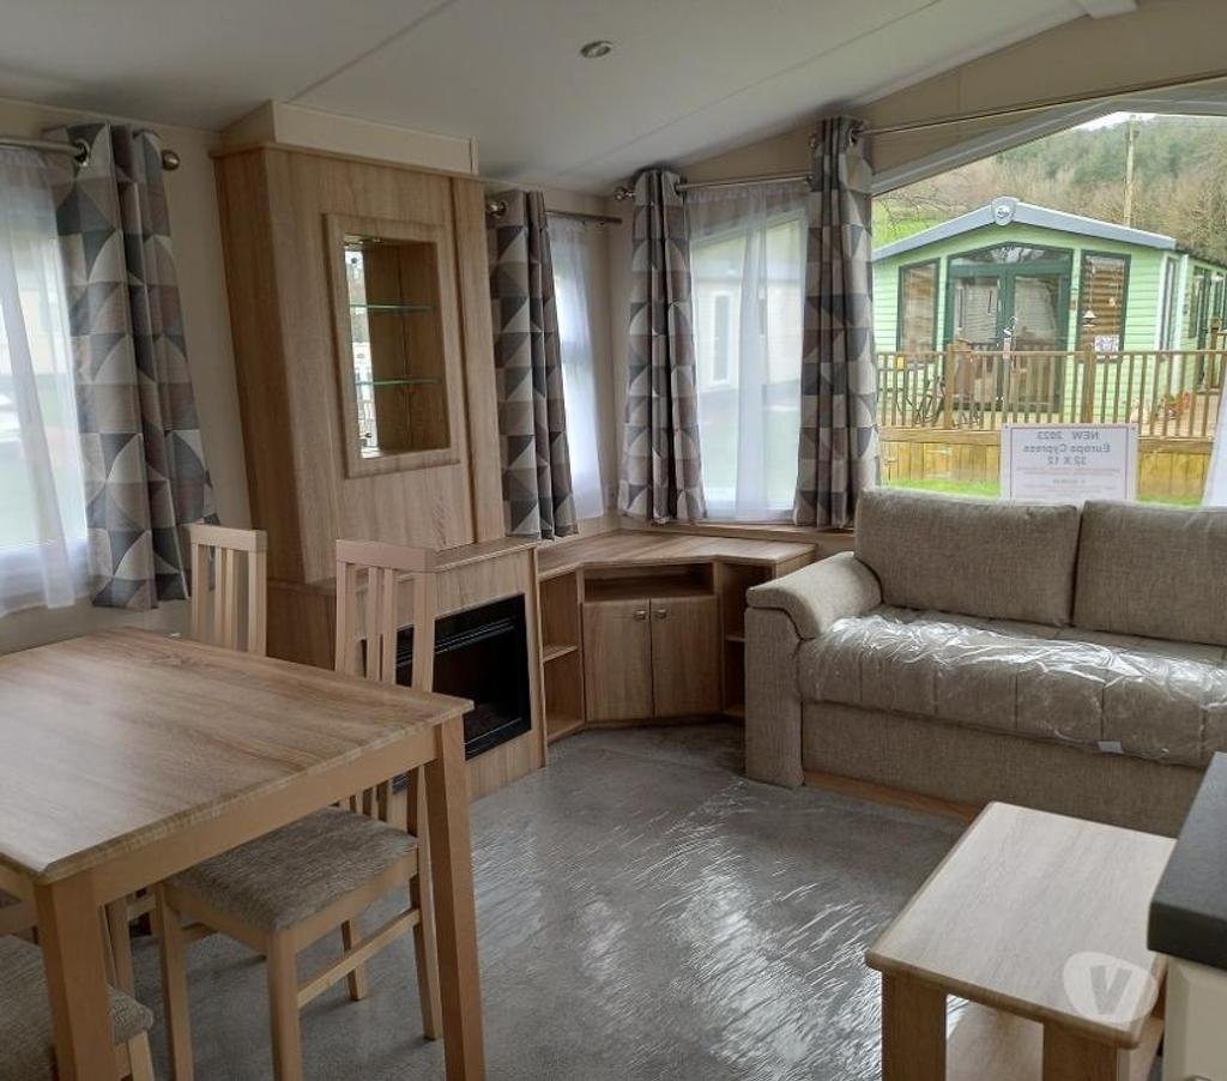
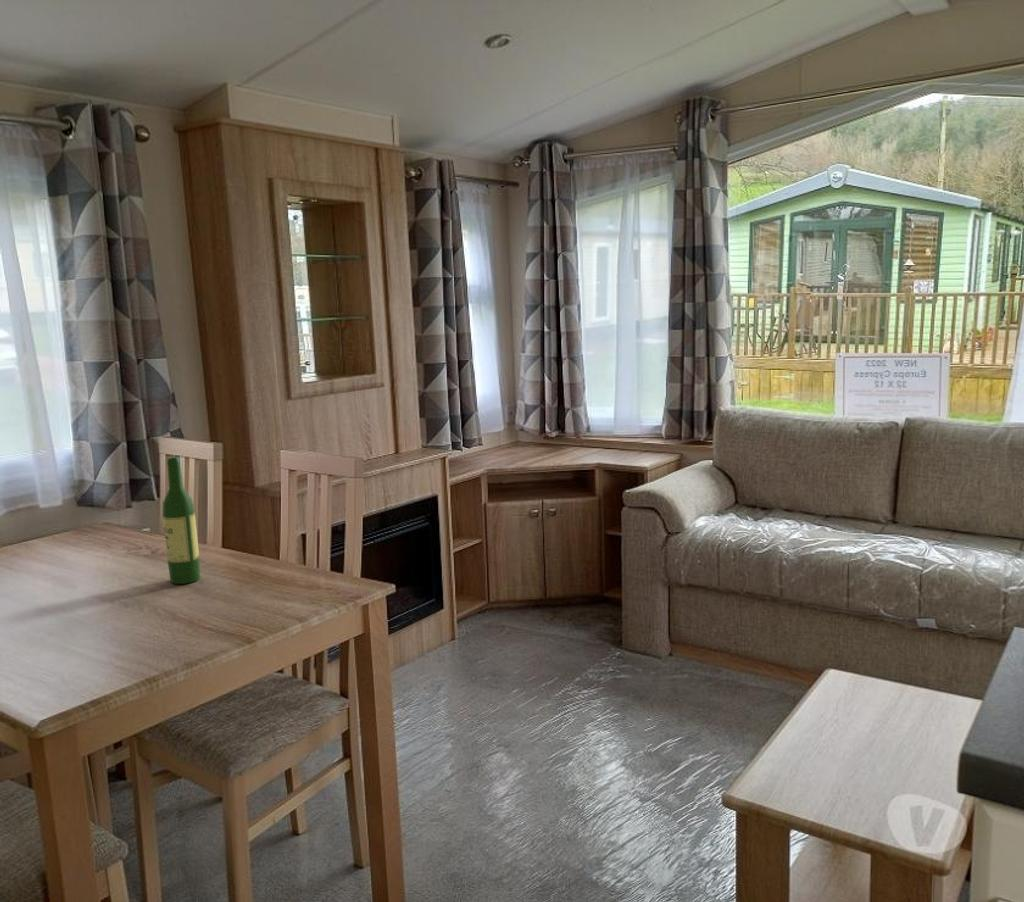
+ wine bottle [162,456,201,585]
